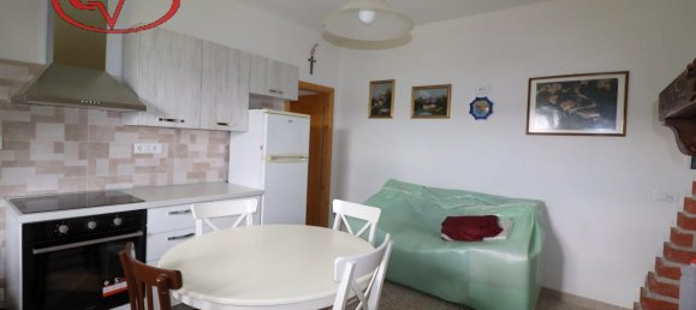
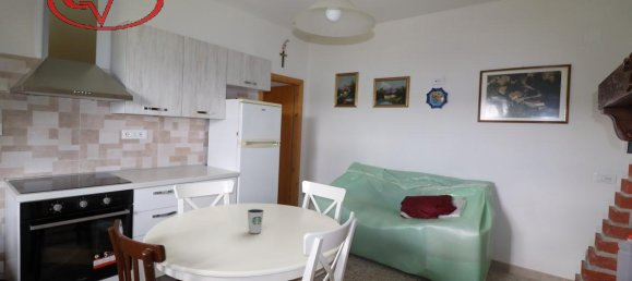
+ dixie cup [246,208,265,234]
